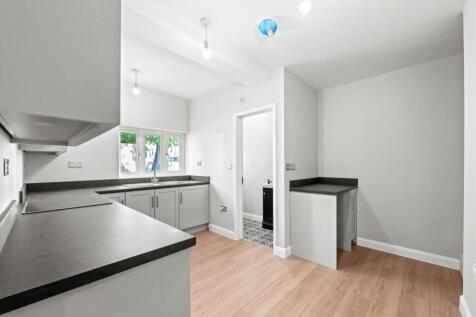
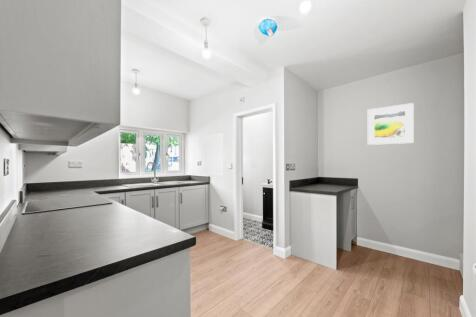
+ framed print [367,102,415,146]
